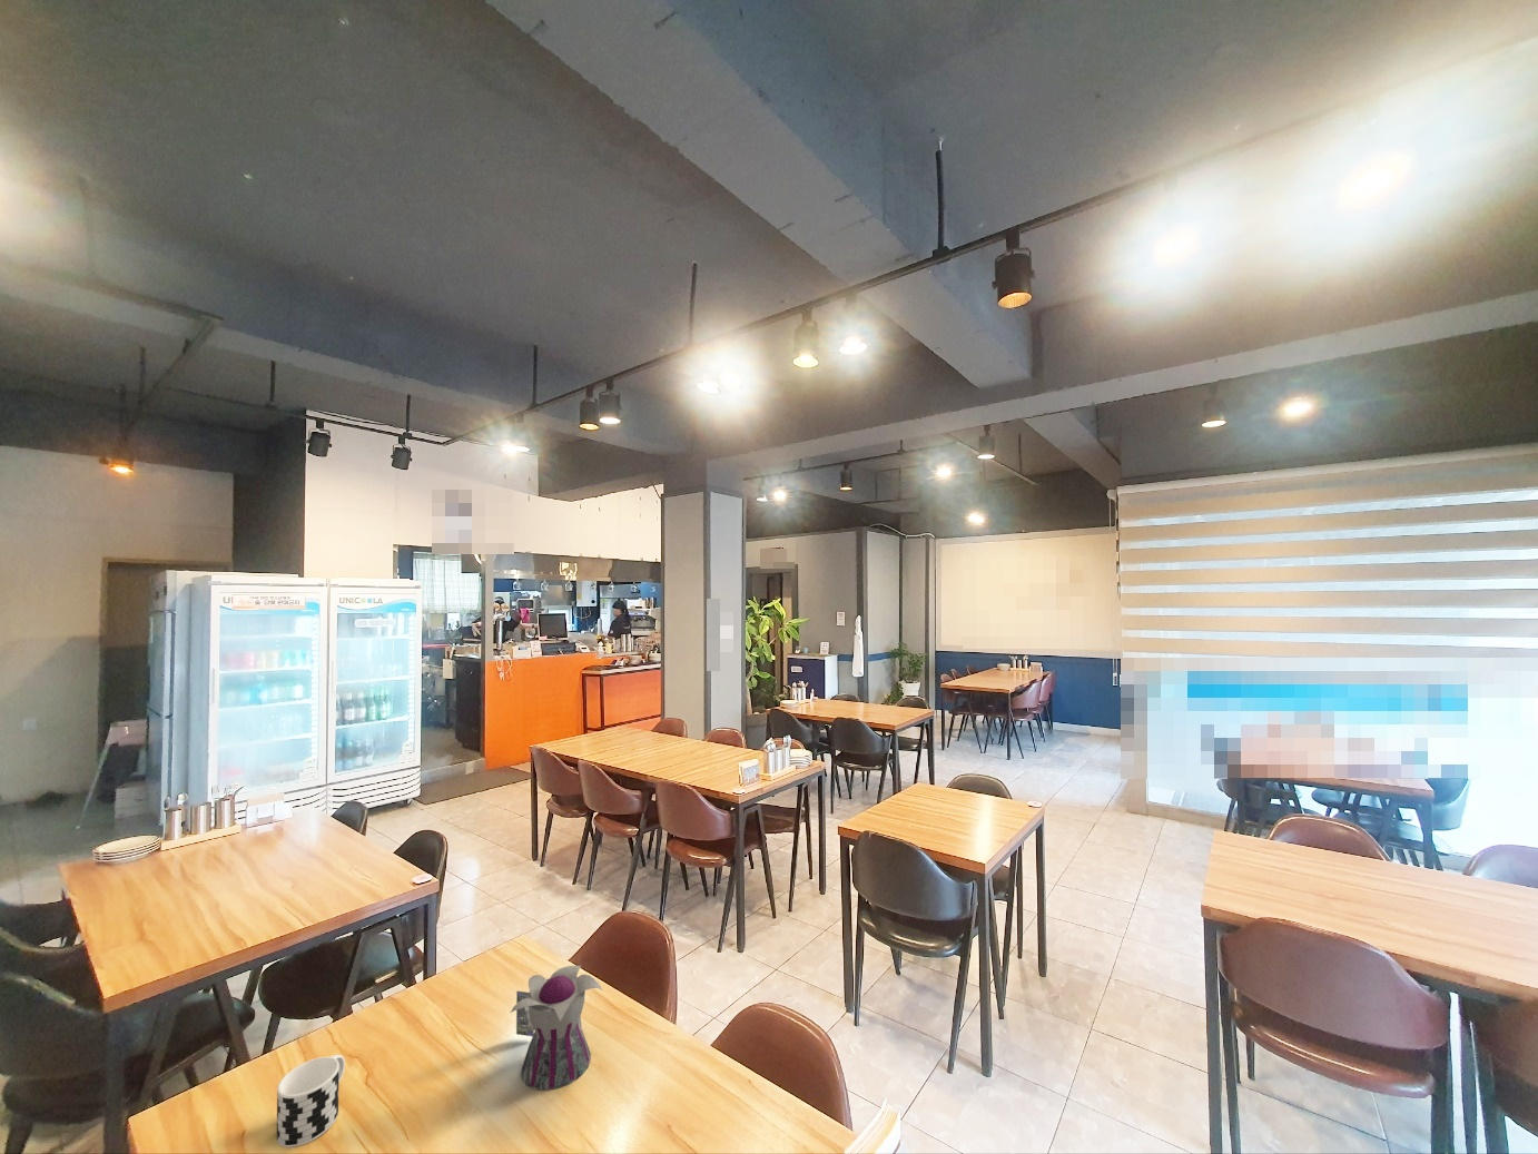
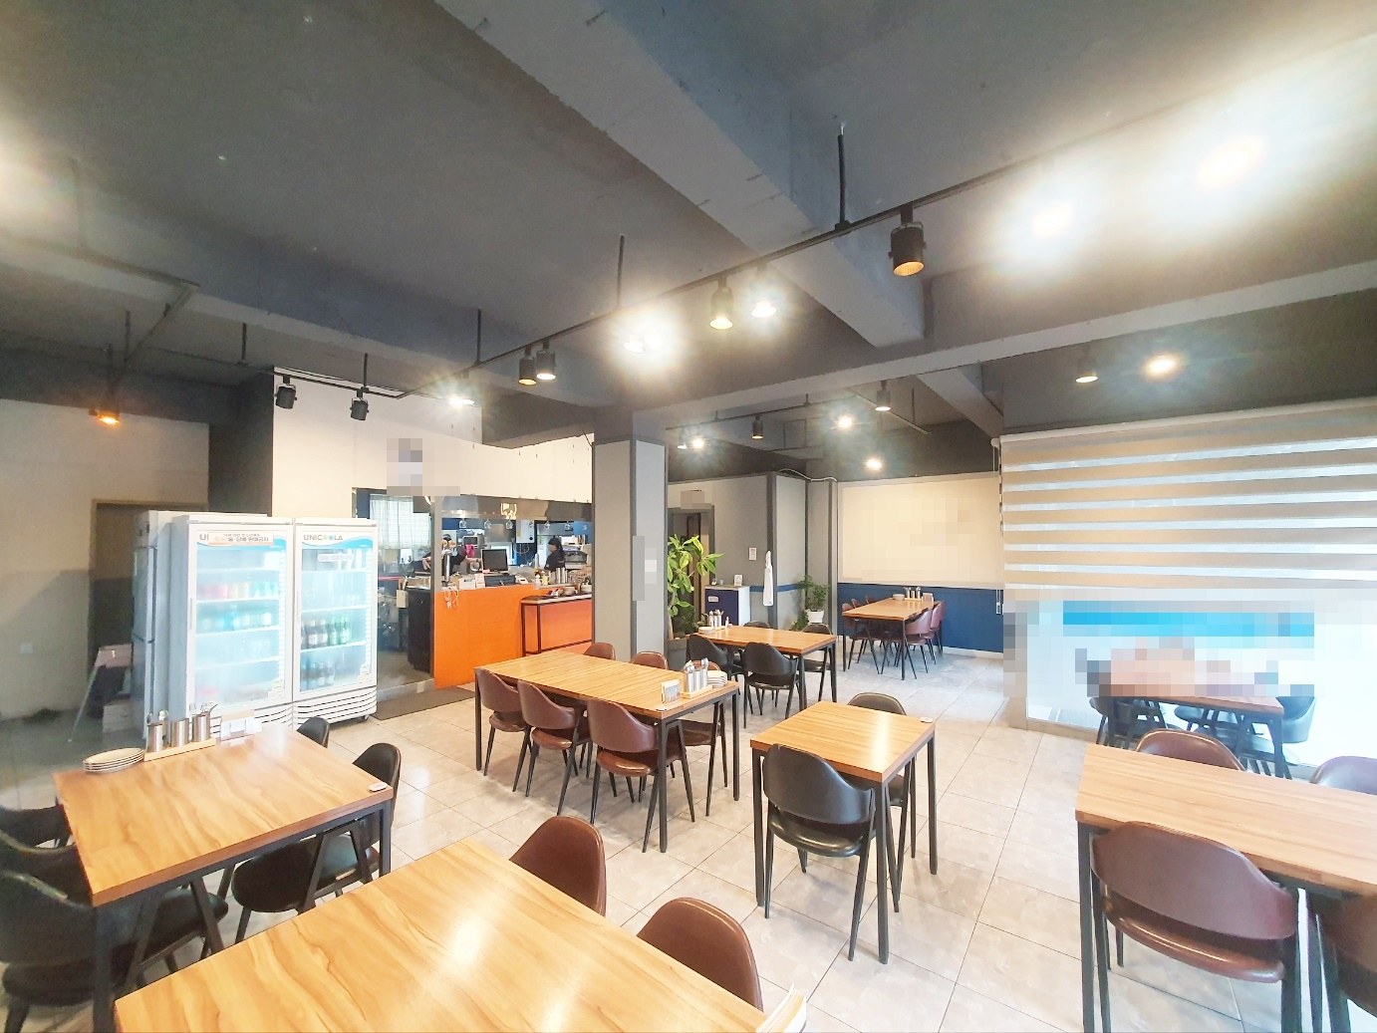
- teapot [510,965,604,1092]
- cup [276,1053,347,1148]
